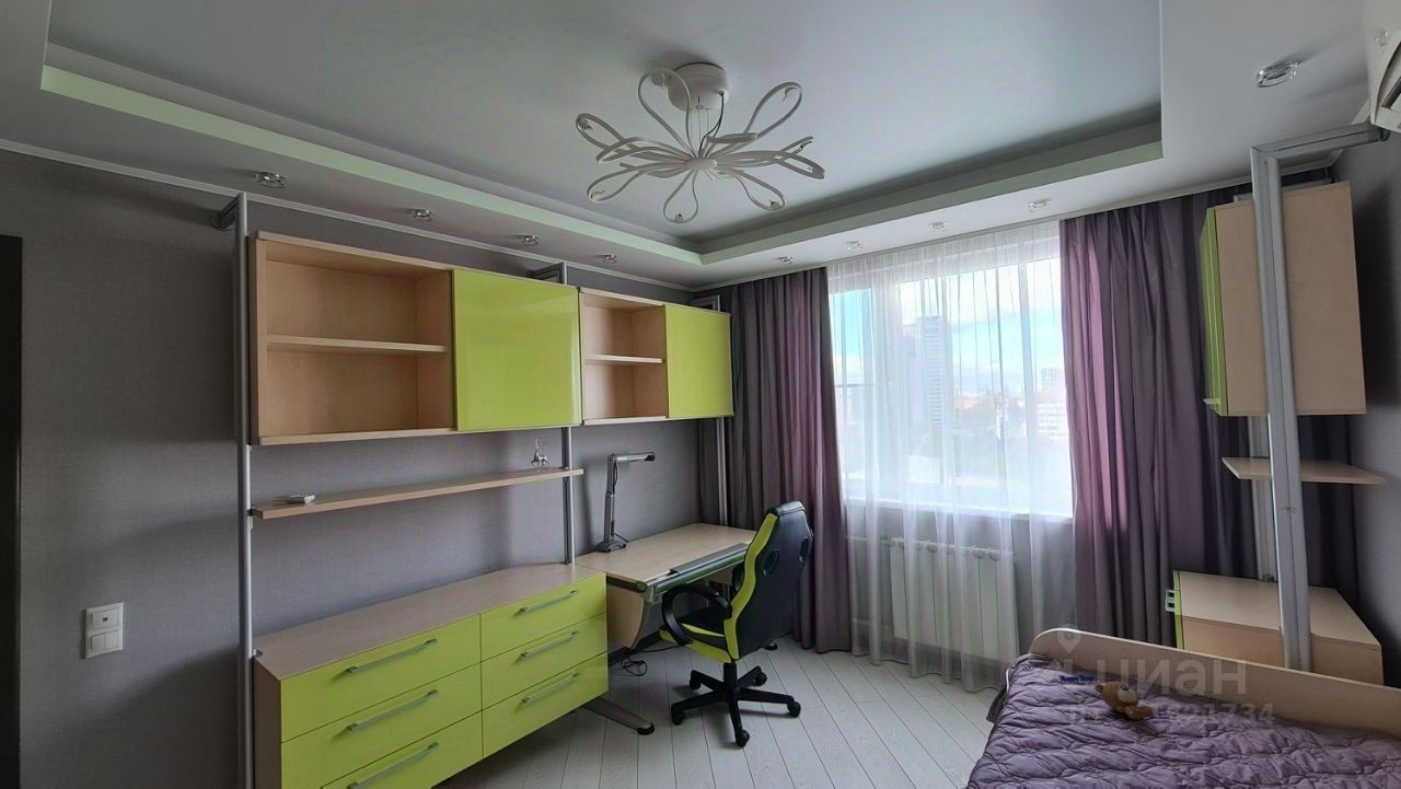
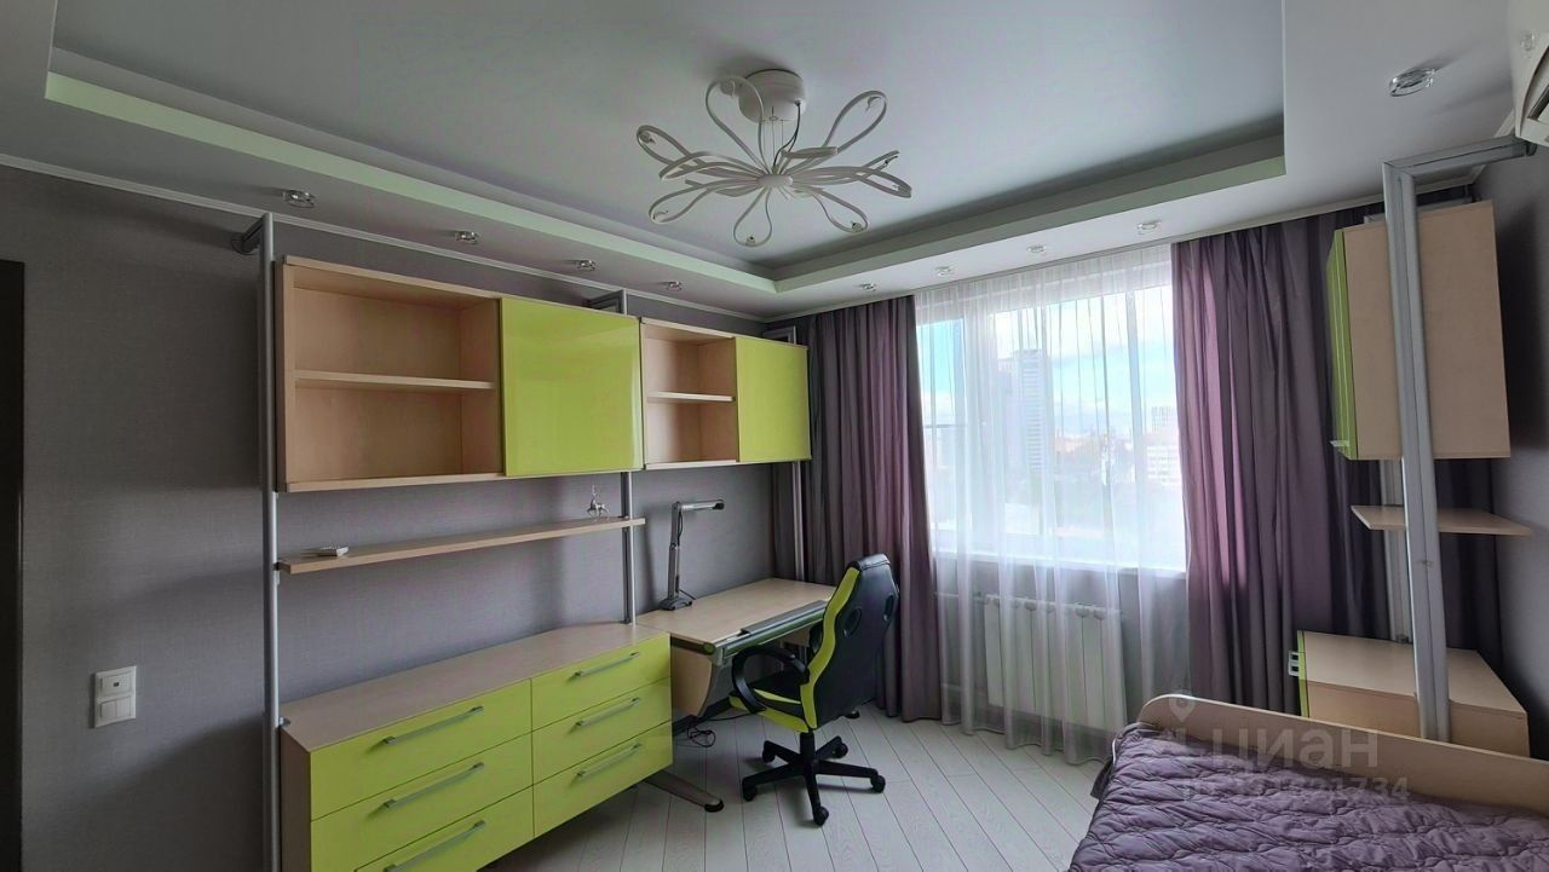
- teddy bear [1058,674,1171,721]
